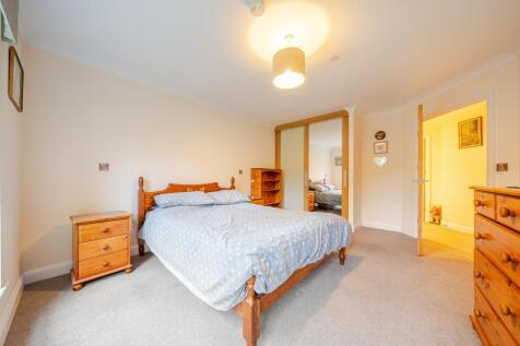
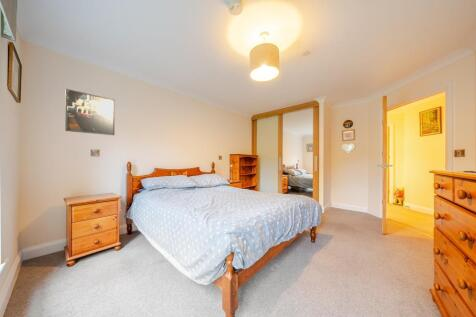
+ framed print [64,88,116,136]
